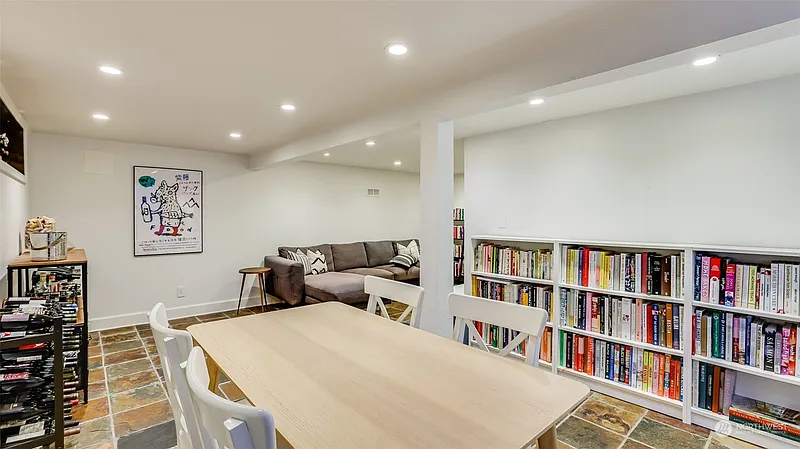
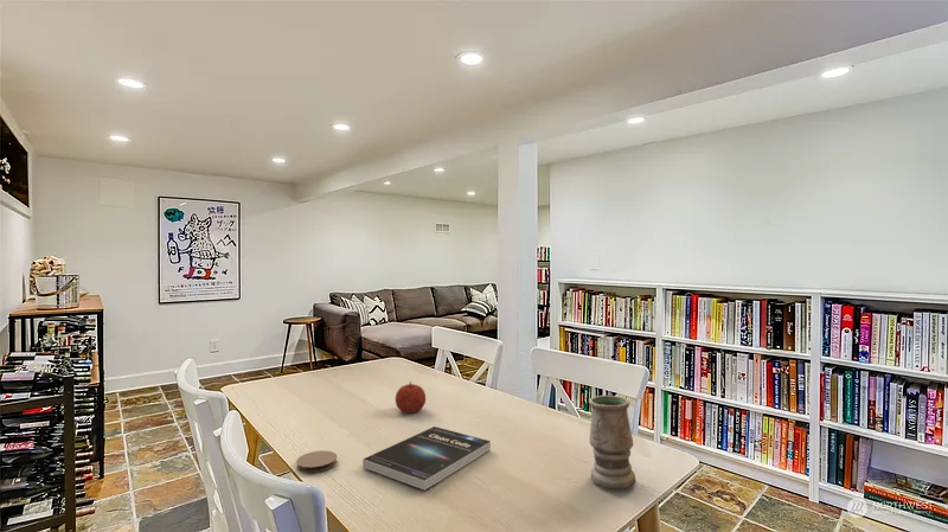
+ book [361,425,492,492]
+ coaster [295,449,338,474]
+ vase [588,395,638,491]
+ fruit [395,380,427,414]
